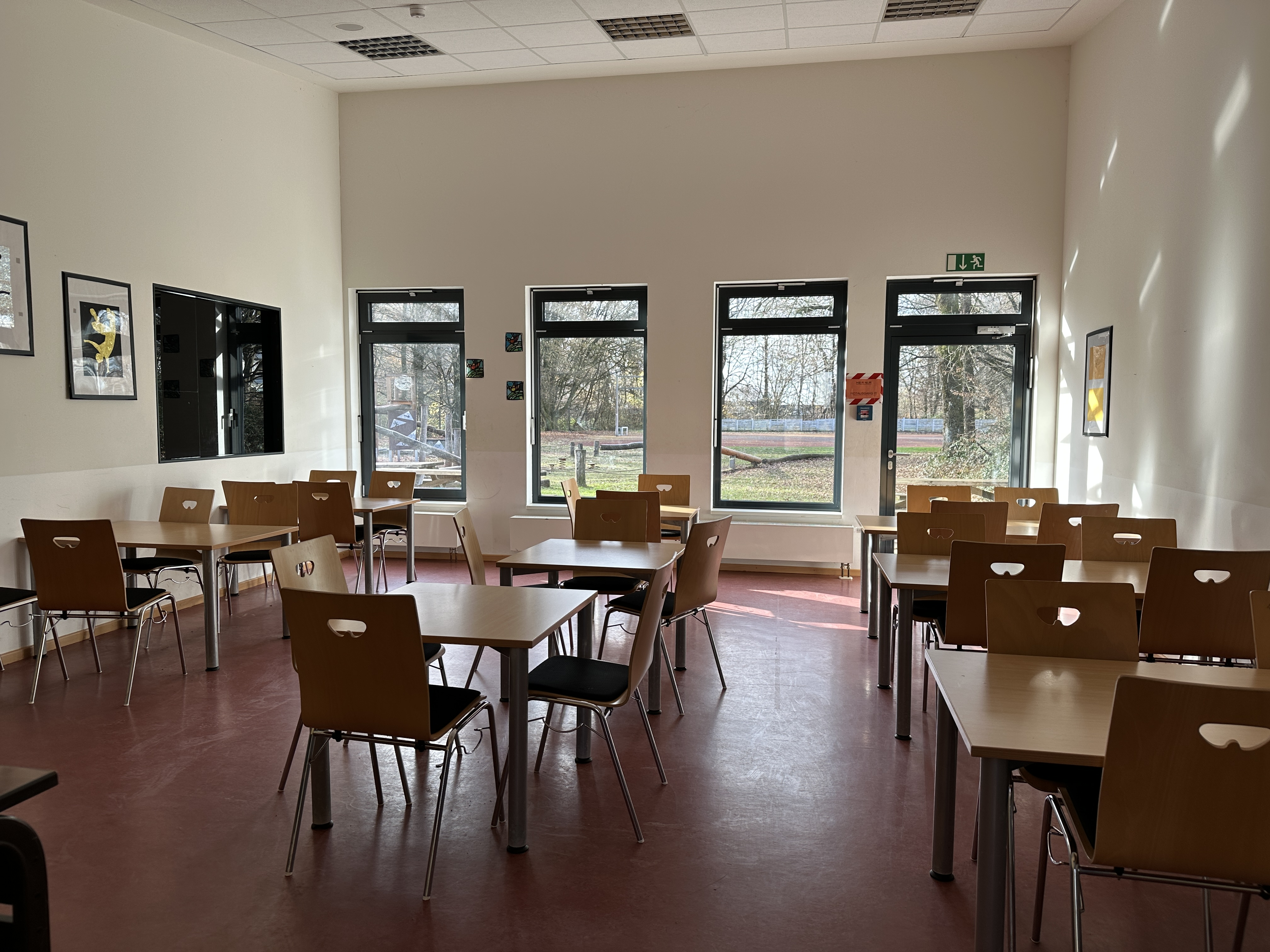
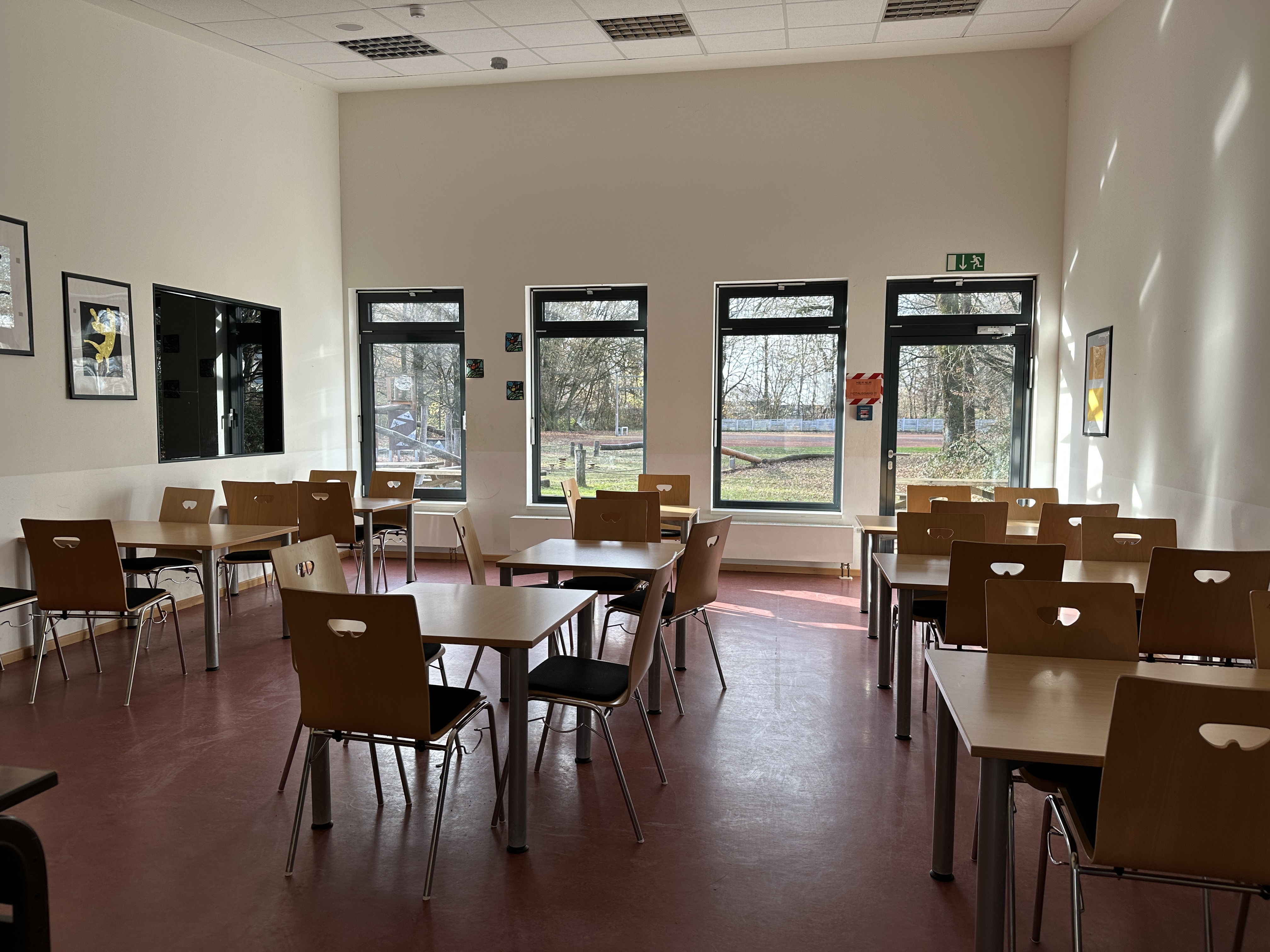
+ smoke detector [490,56,508,70]
